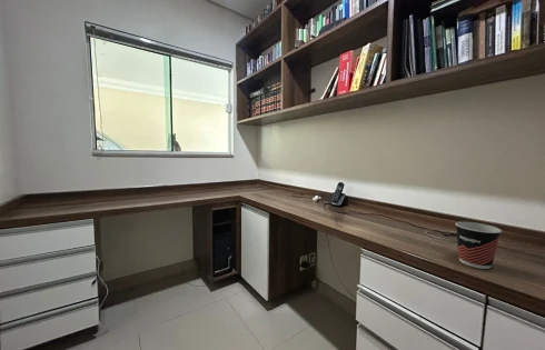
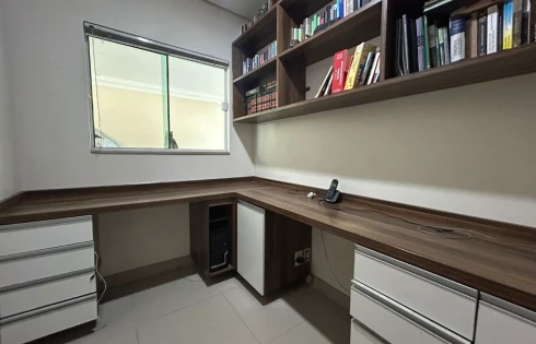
- cup [454,221,503,270]
